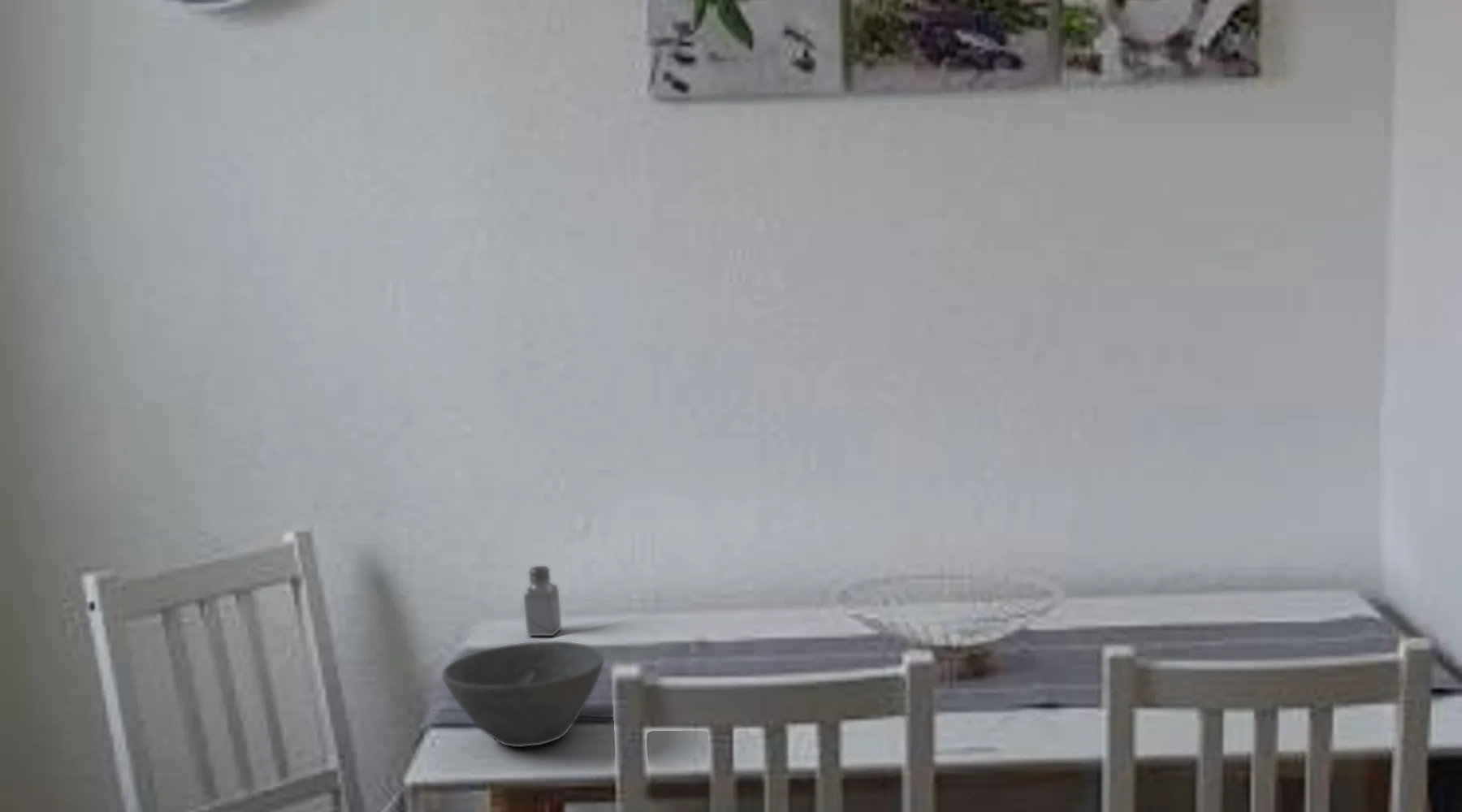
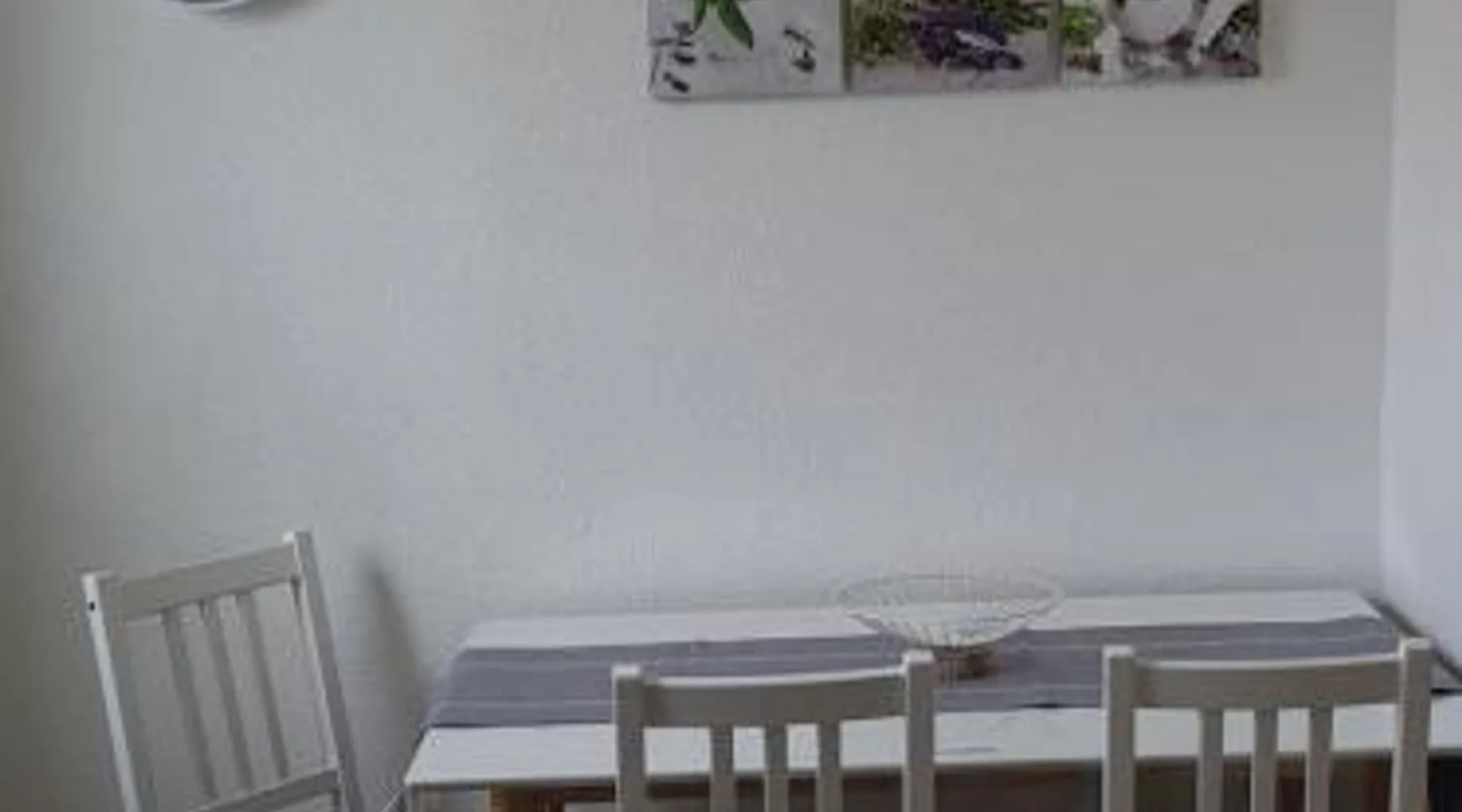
- saltshaker [523,565,562,637]
- bowl [441,640,604,748]
